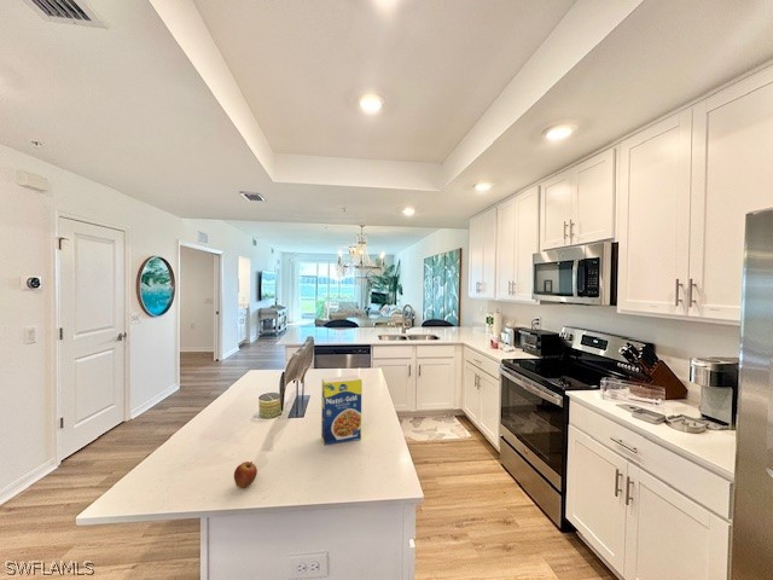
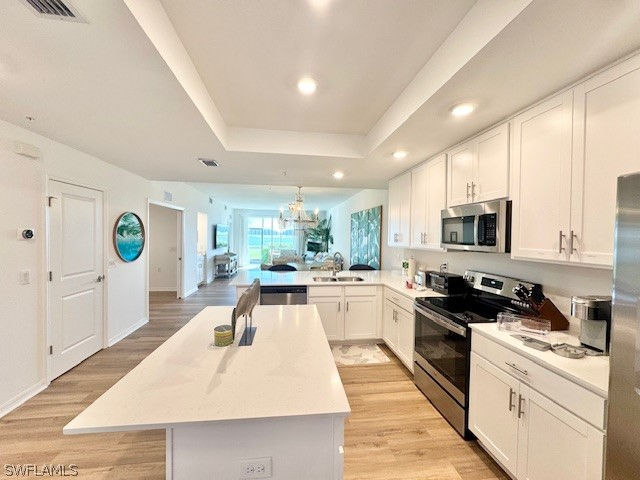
- legume [320,373,364,446]
- fruit [233,460,258,489]
